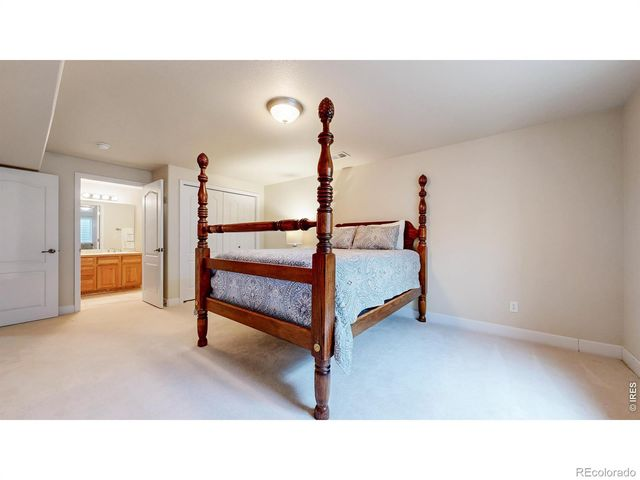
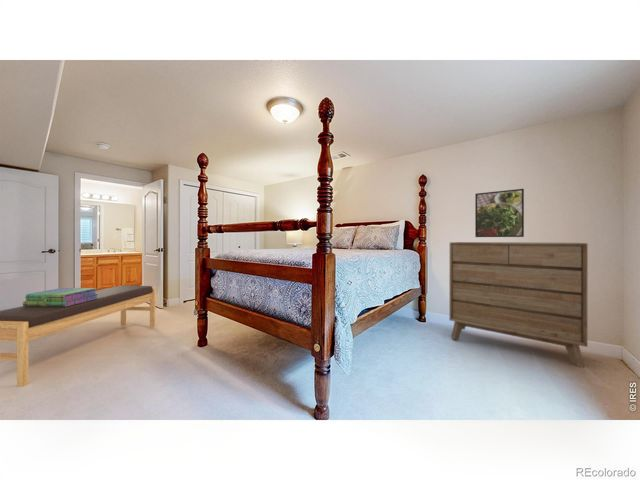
+ dresser [449,241,589,368]
+ bench [0,285,156,388]
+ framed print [474,188,525,238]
+ stack of books [22,287,98,307]
